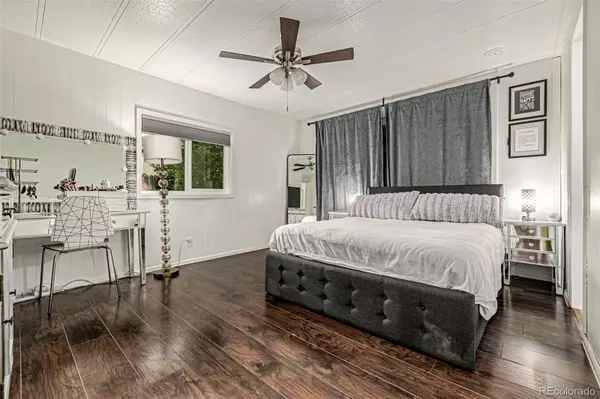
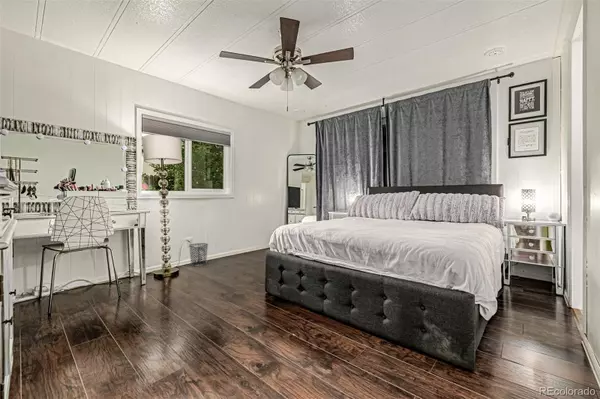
+ waste bin [188,242,209,267]
